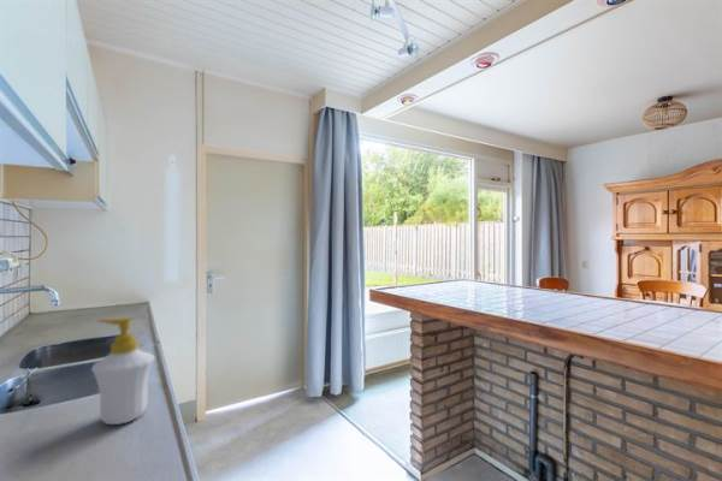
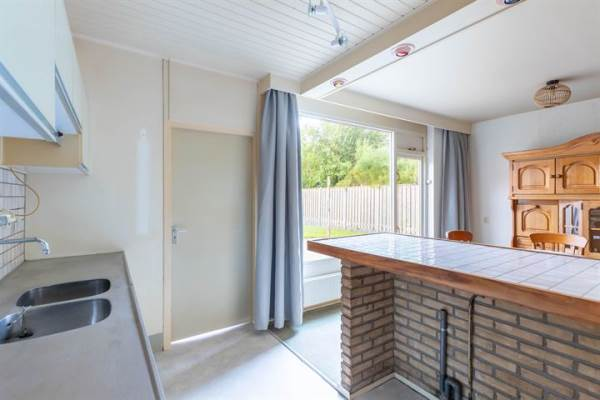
- soap bottle [90,315,155,426]
